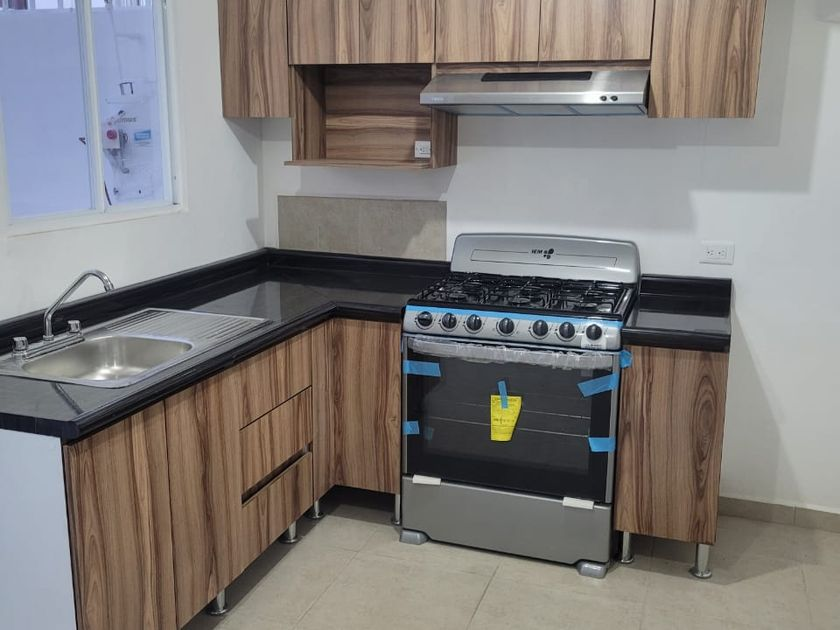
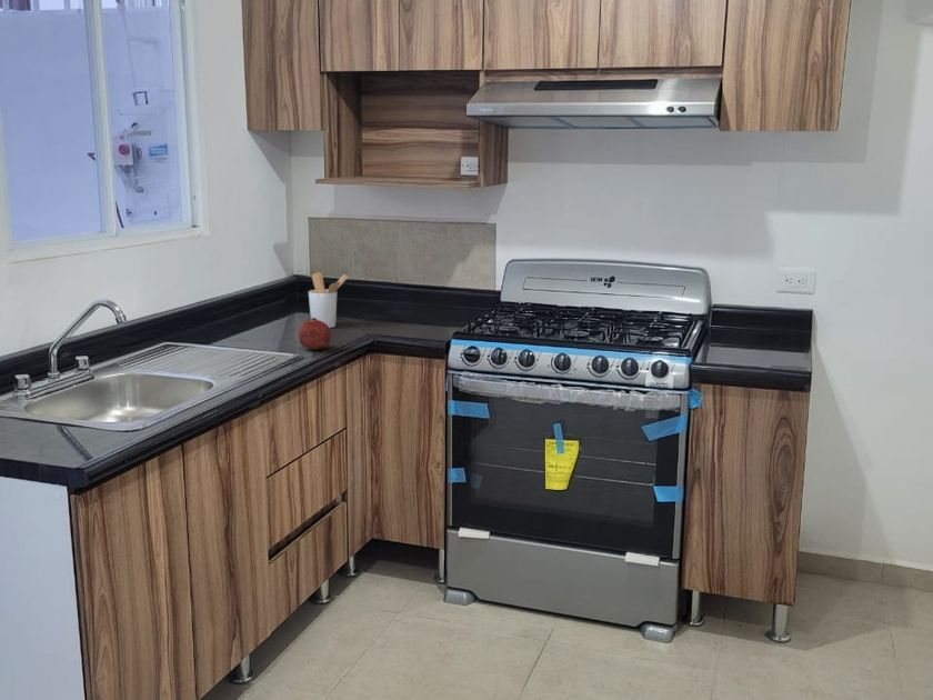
+ utensil holder [308,271,349,329]
+ fruit [298,318,332,351]
